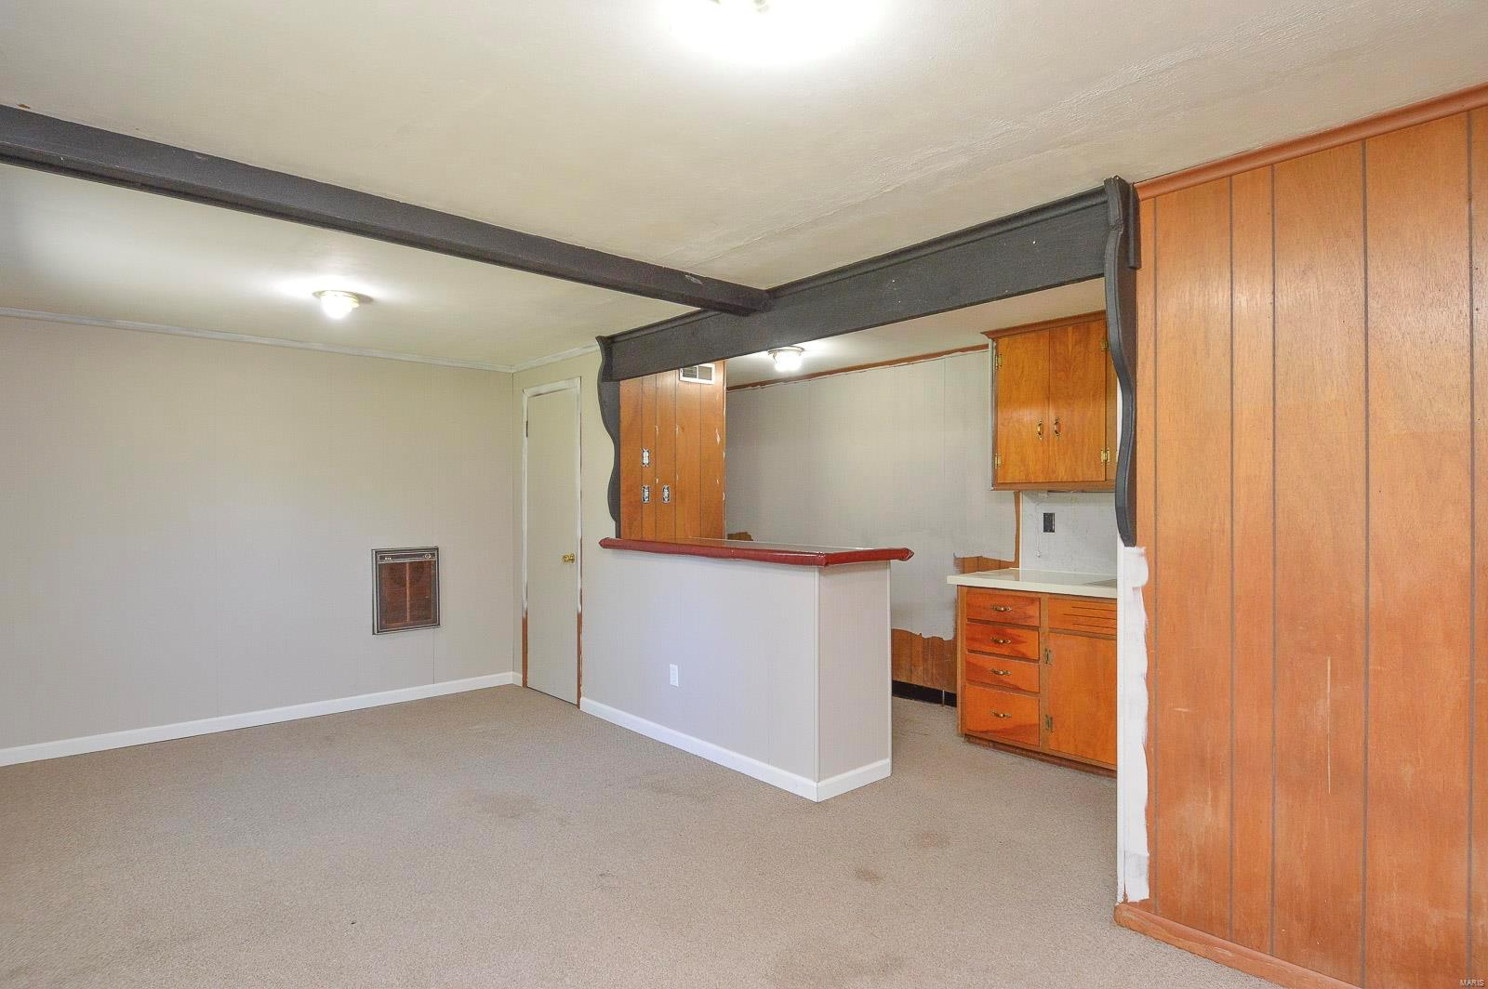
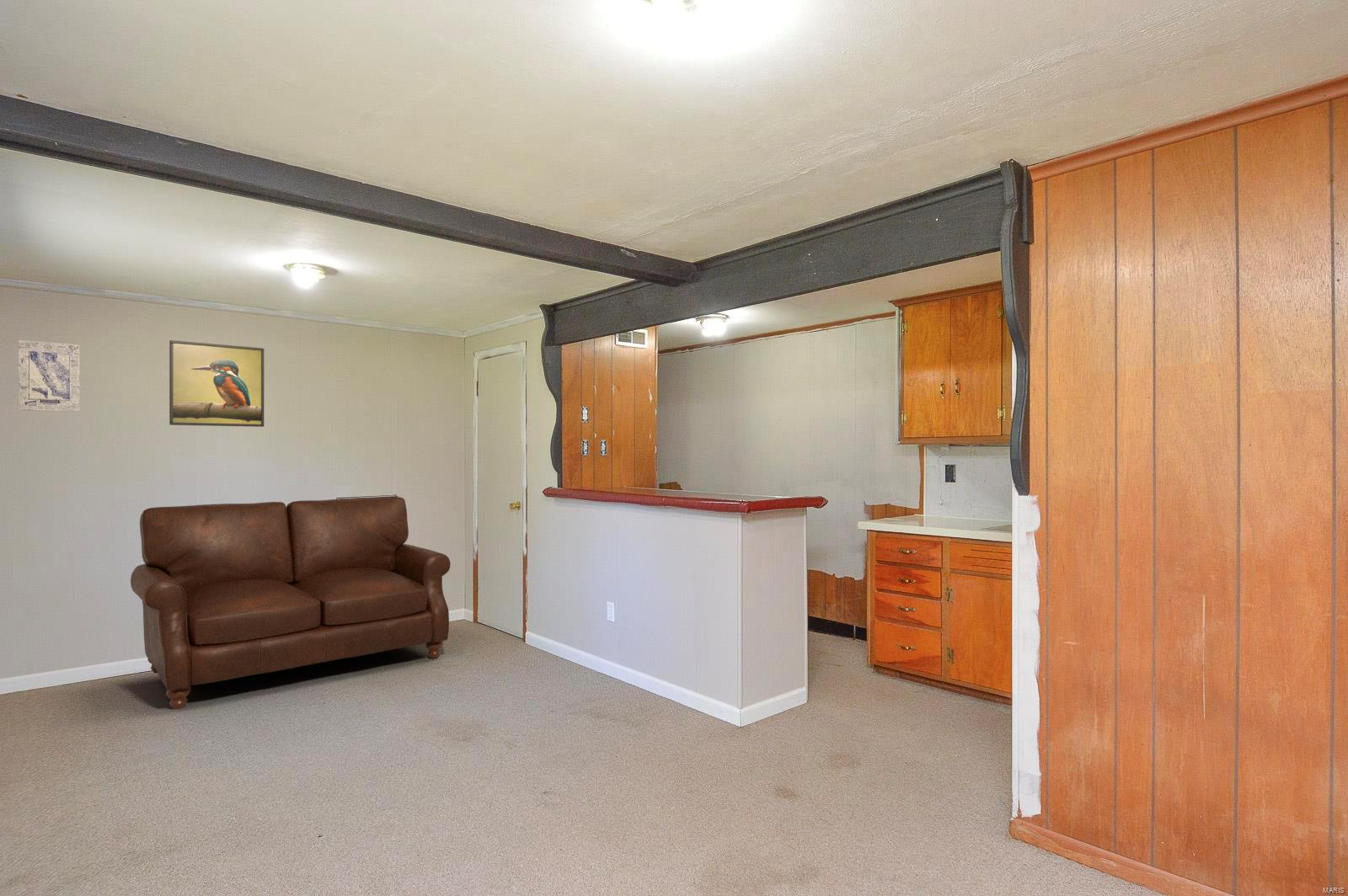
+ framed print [169,339,265,428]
+ sofa [130,496,452,710]
+ wall art [18,339,80,413]
